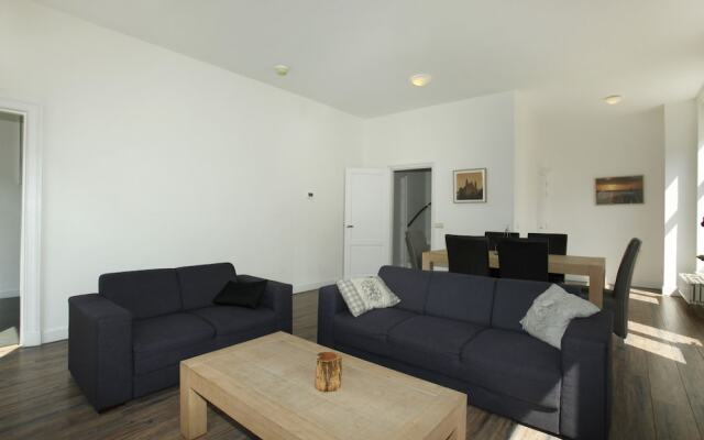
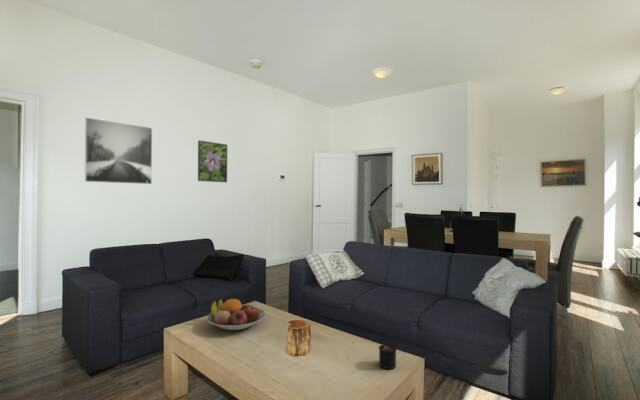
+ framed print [197,139,228,183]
+ fruit bowl [206,298,266,331]
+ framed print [84,116,153,185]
+ candle [378,339,398,370]
